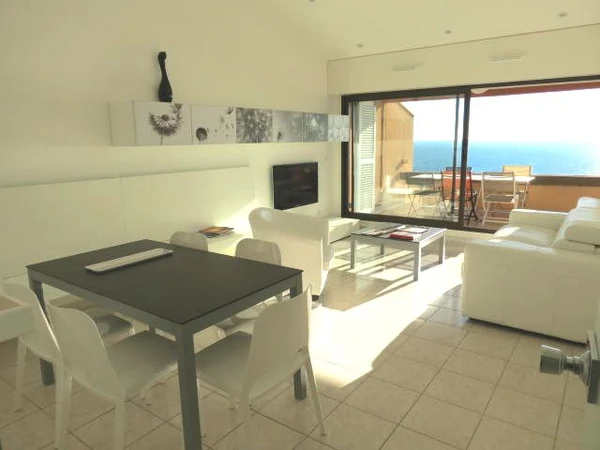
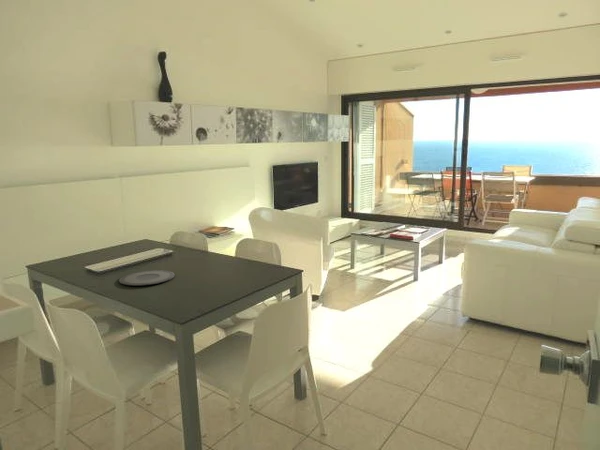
+ plate [118,269,176,287]
